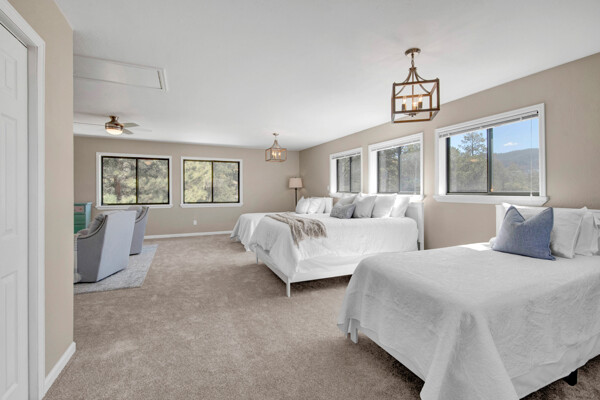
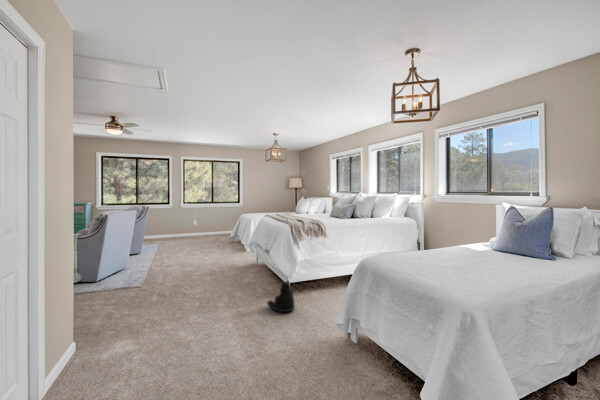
+ plush toy [266,279,296,313]
